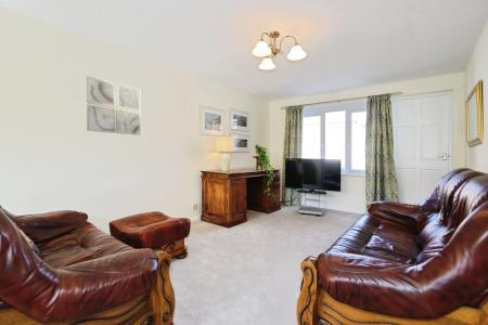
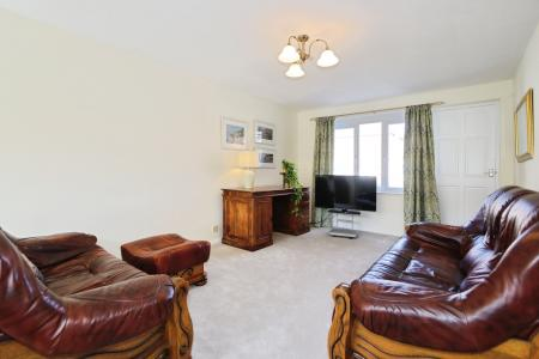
- wall art [86,76,141,136]
